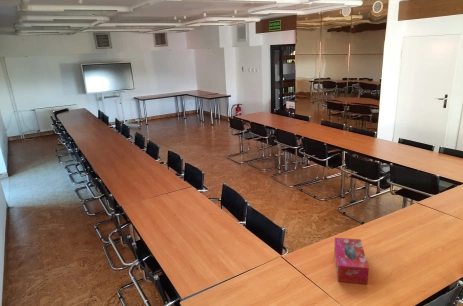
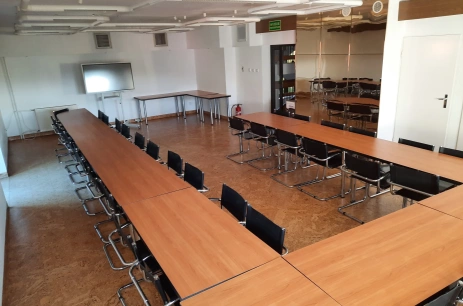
- tissue box [333,237,370,285]
